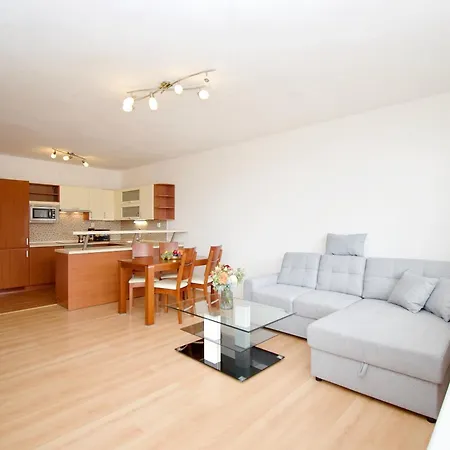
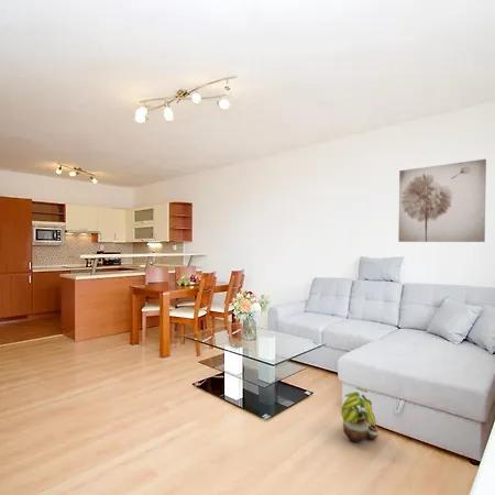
+ wall art [397,158,487,243]
+ potted plant [340,386,380,443]
